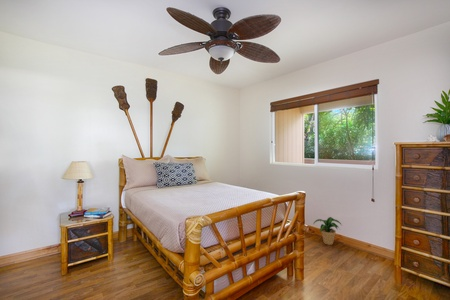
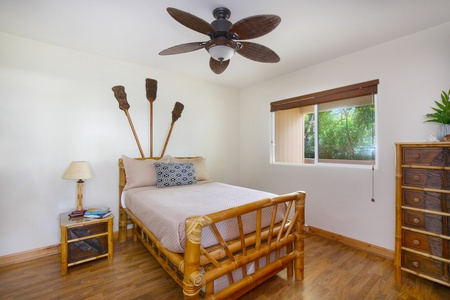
- potted plant [313,216,342,246]
